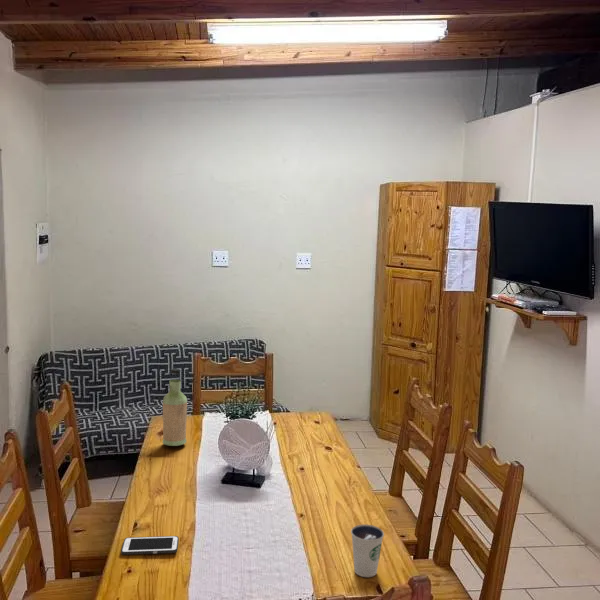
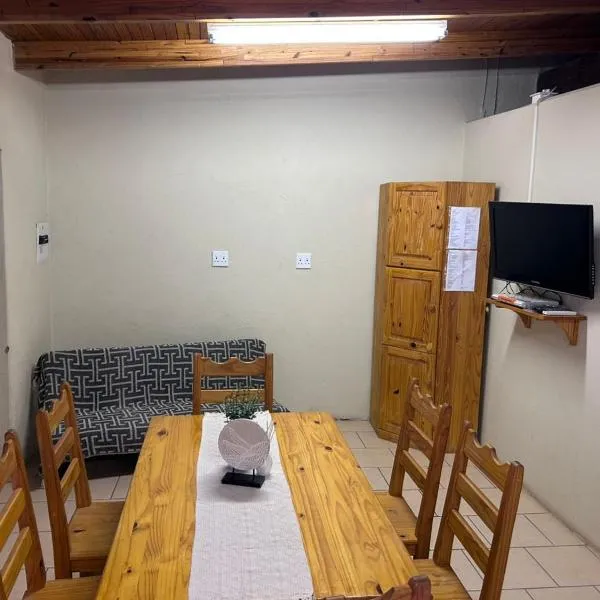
- bottle [162,368,188,447]
- dixie cup [350,523,385,578]
- cell phone [120,535,180,556]
